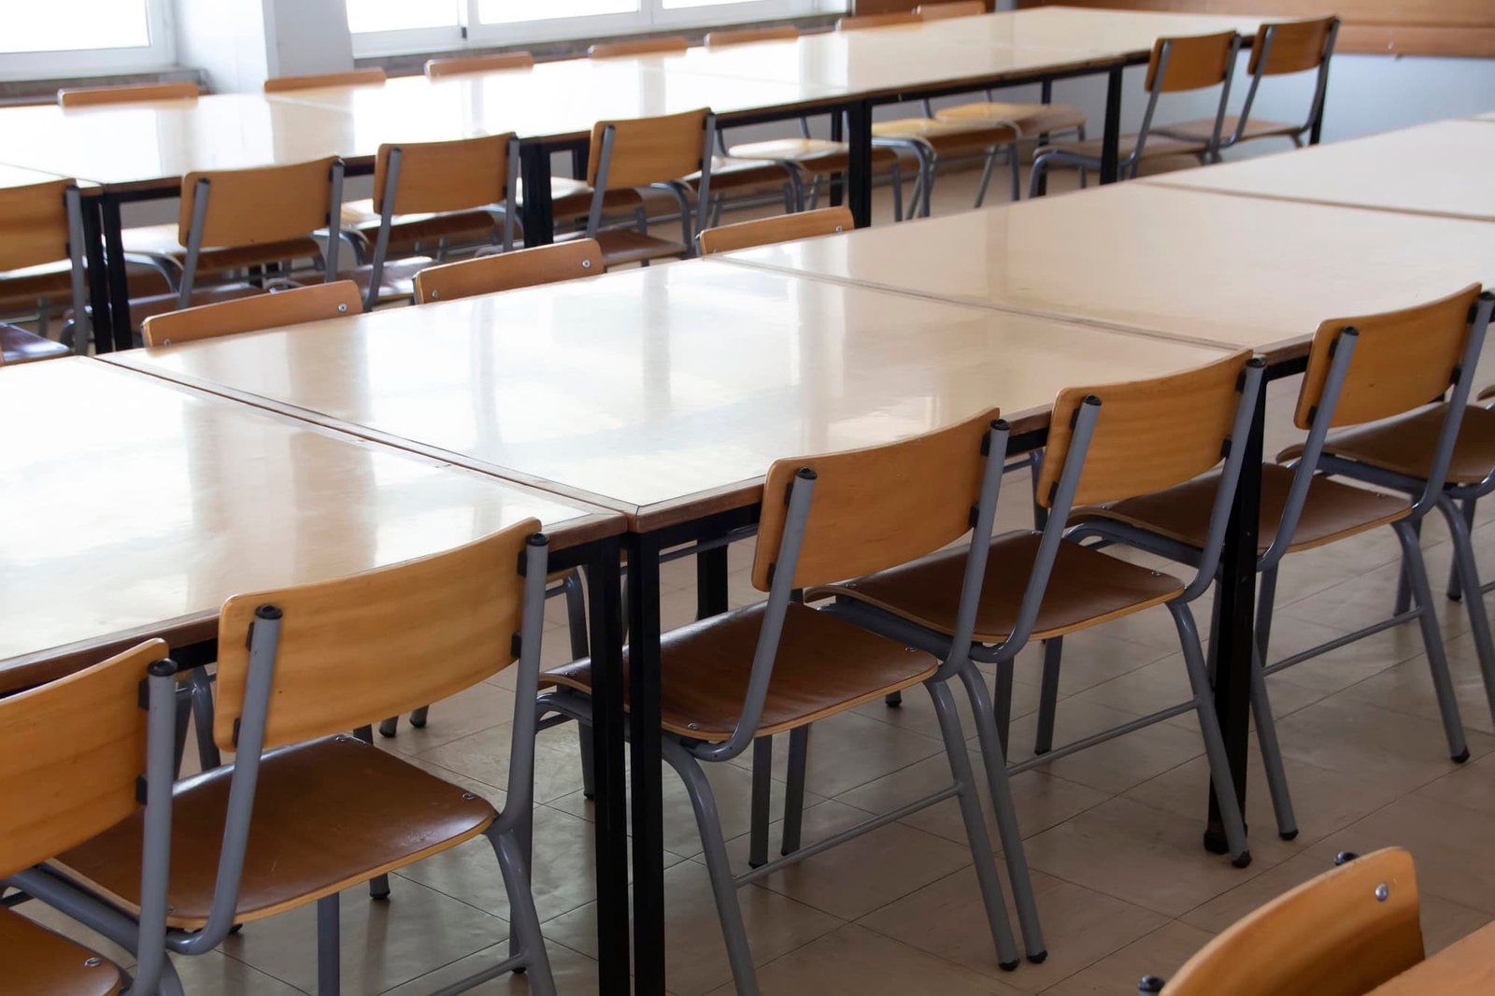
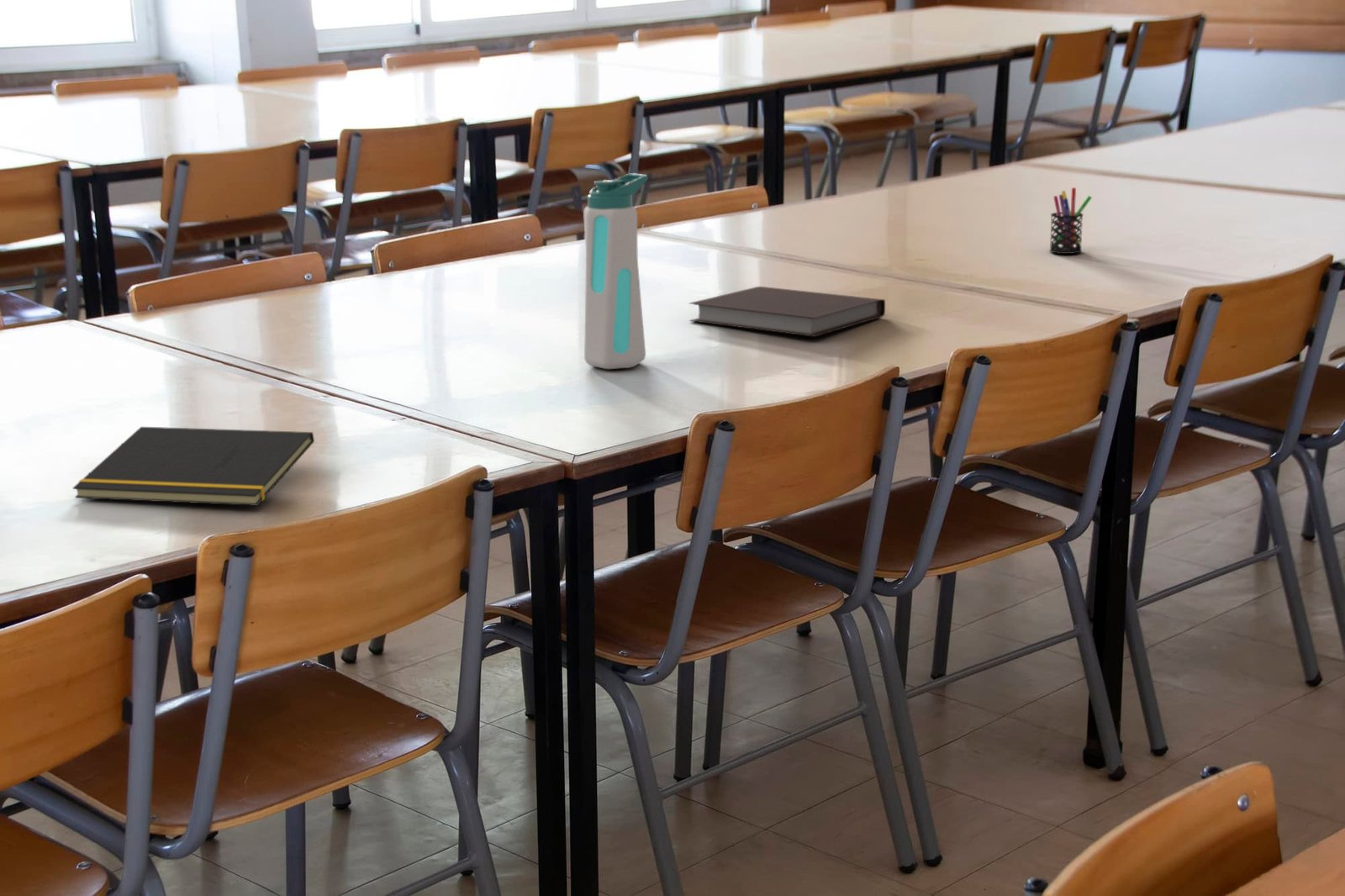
+ notepad [72,426,315,507]
+ notebook [688,286,886,338]
+ pen holder [1048,187,1093,255]
+ water bottle [583,172,649,370]
